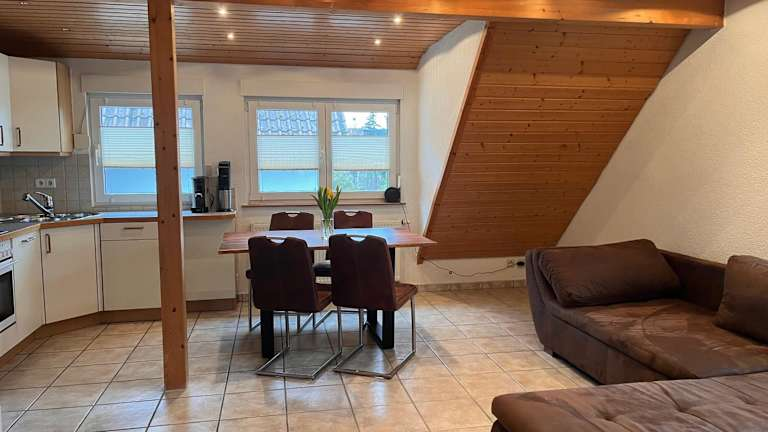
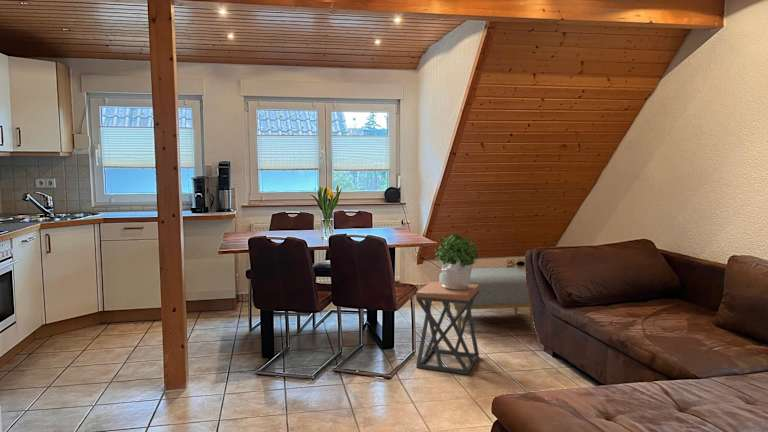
+ stool [415,281,480,375]
+ ottoman [438,267,535,331]
+ potted plant [433,233,480,290]
